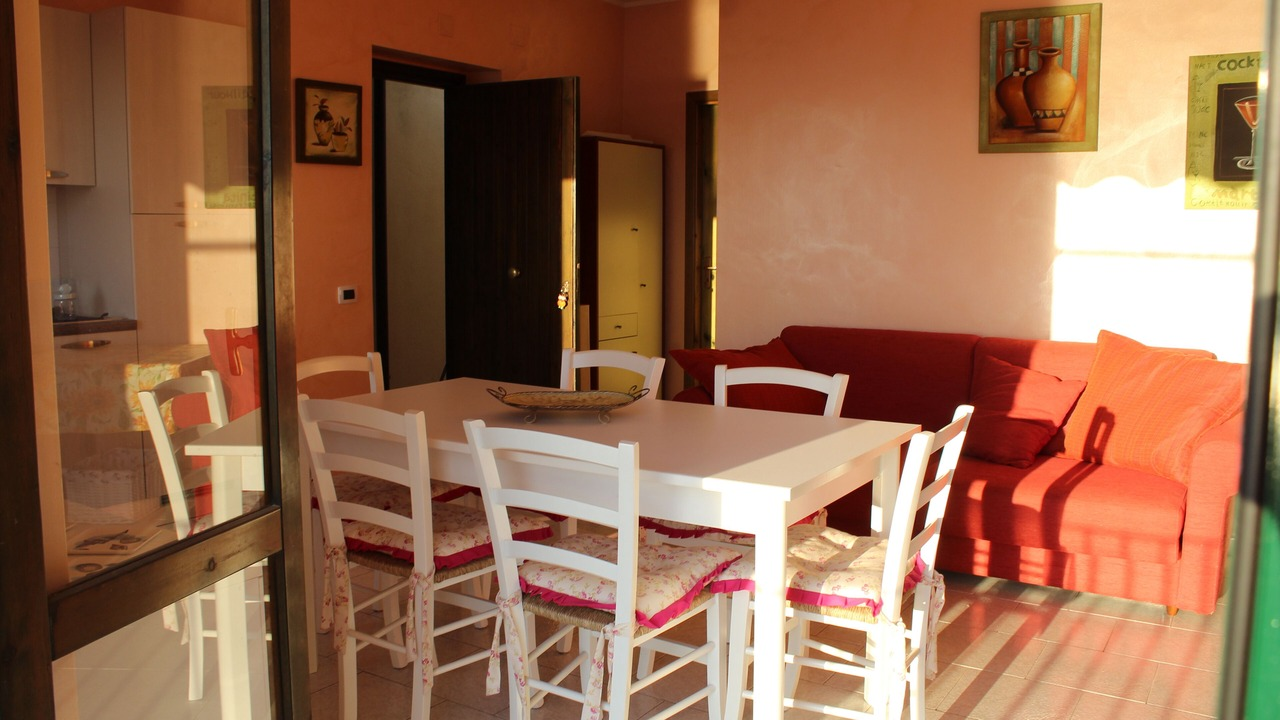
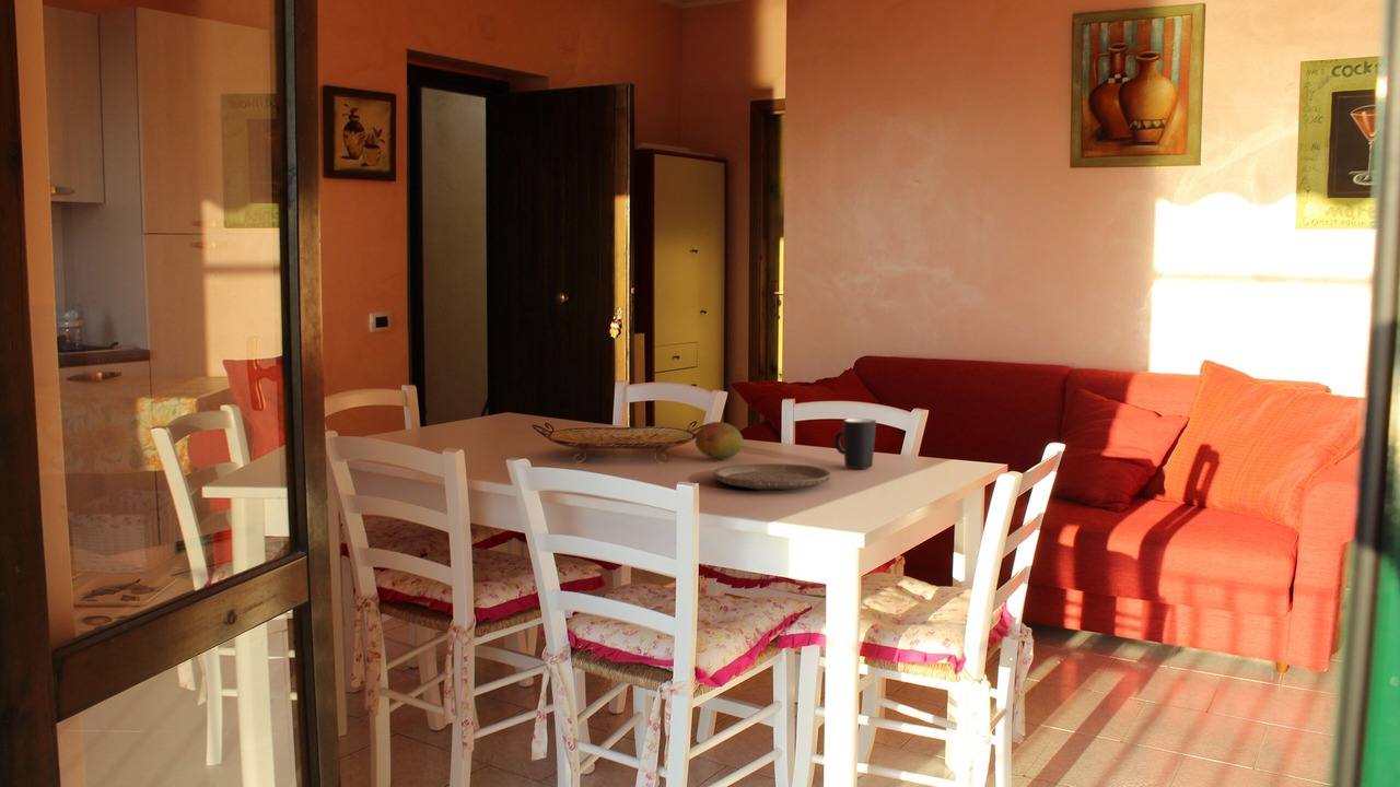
+ fruit [695,421,745,460]
+ plate [712,462,832,490]
+ mug [833,418,877,470]
